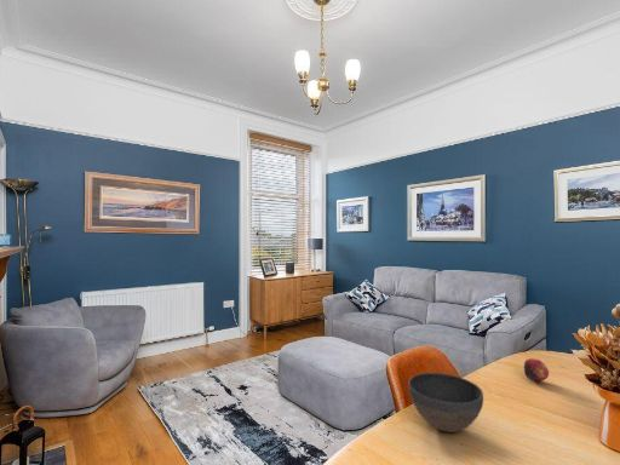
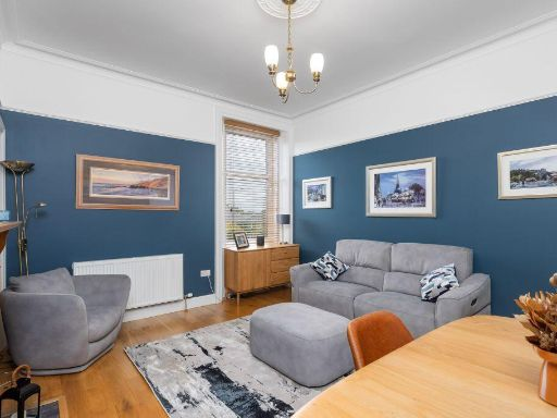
- bowl [407,372,484,434]
- fruit [523,357,550,383]
